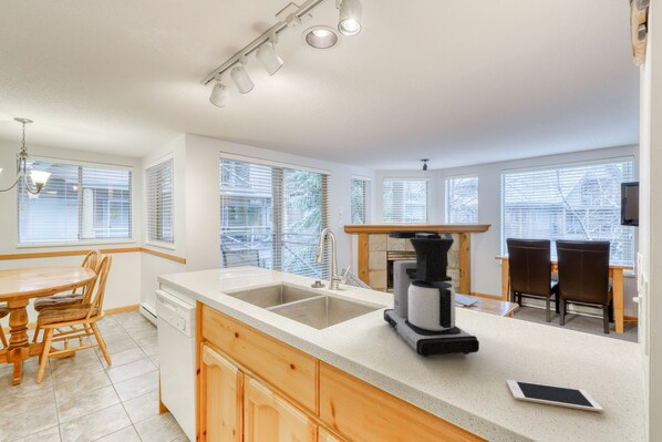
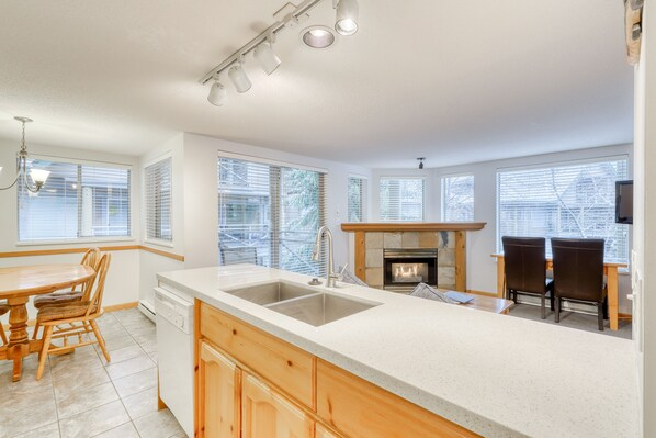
- cell phone [506,379,604,413]
- coffee maker [383,229,480,359]
